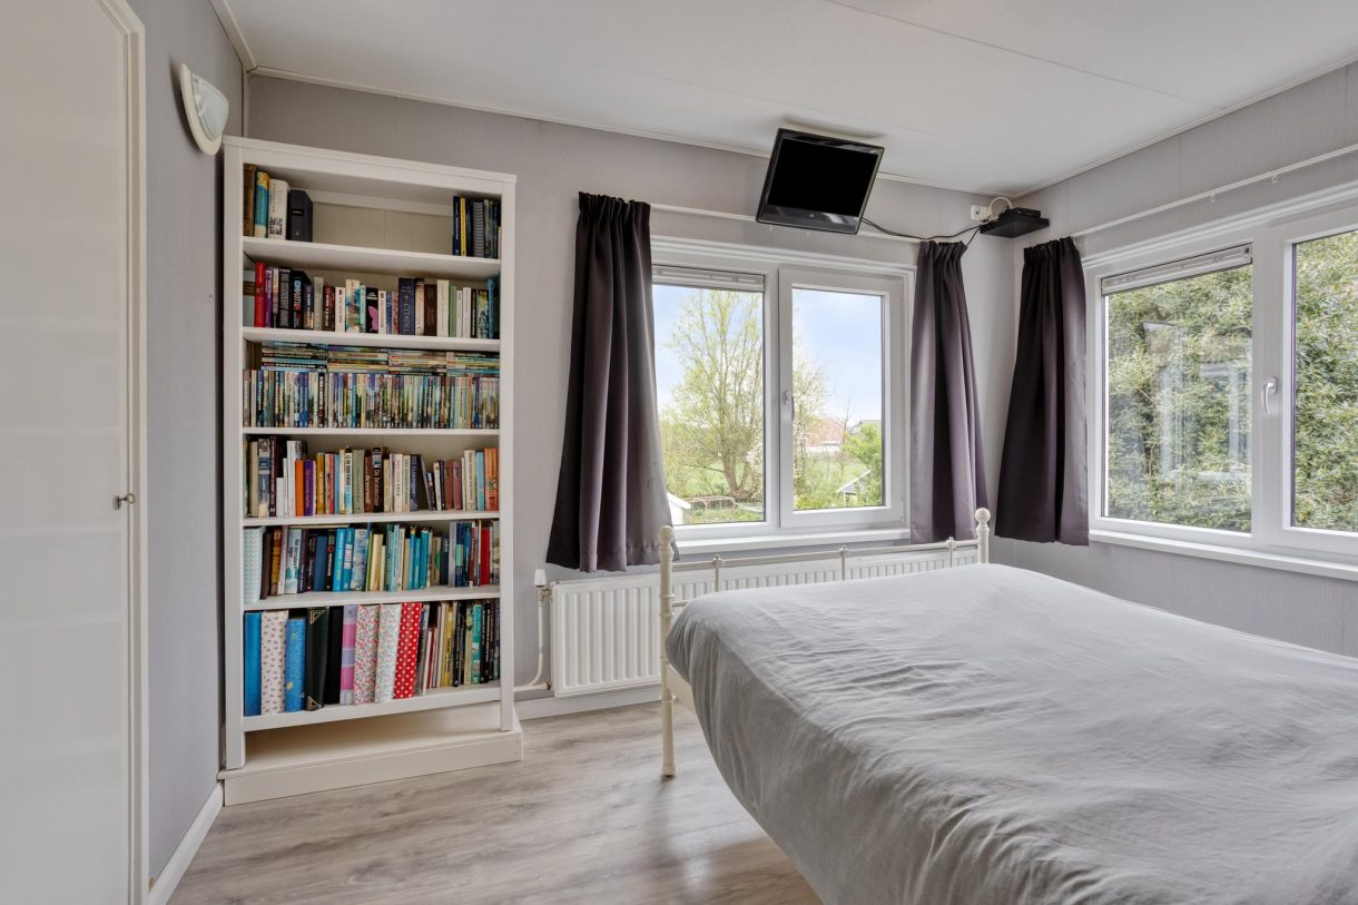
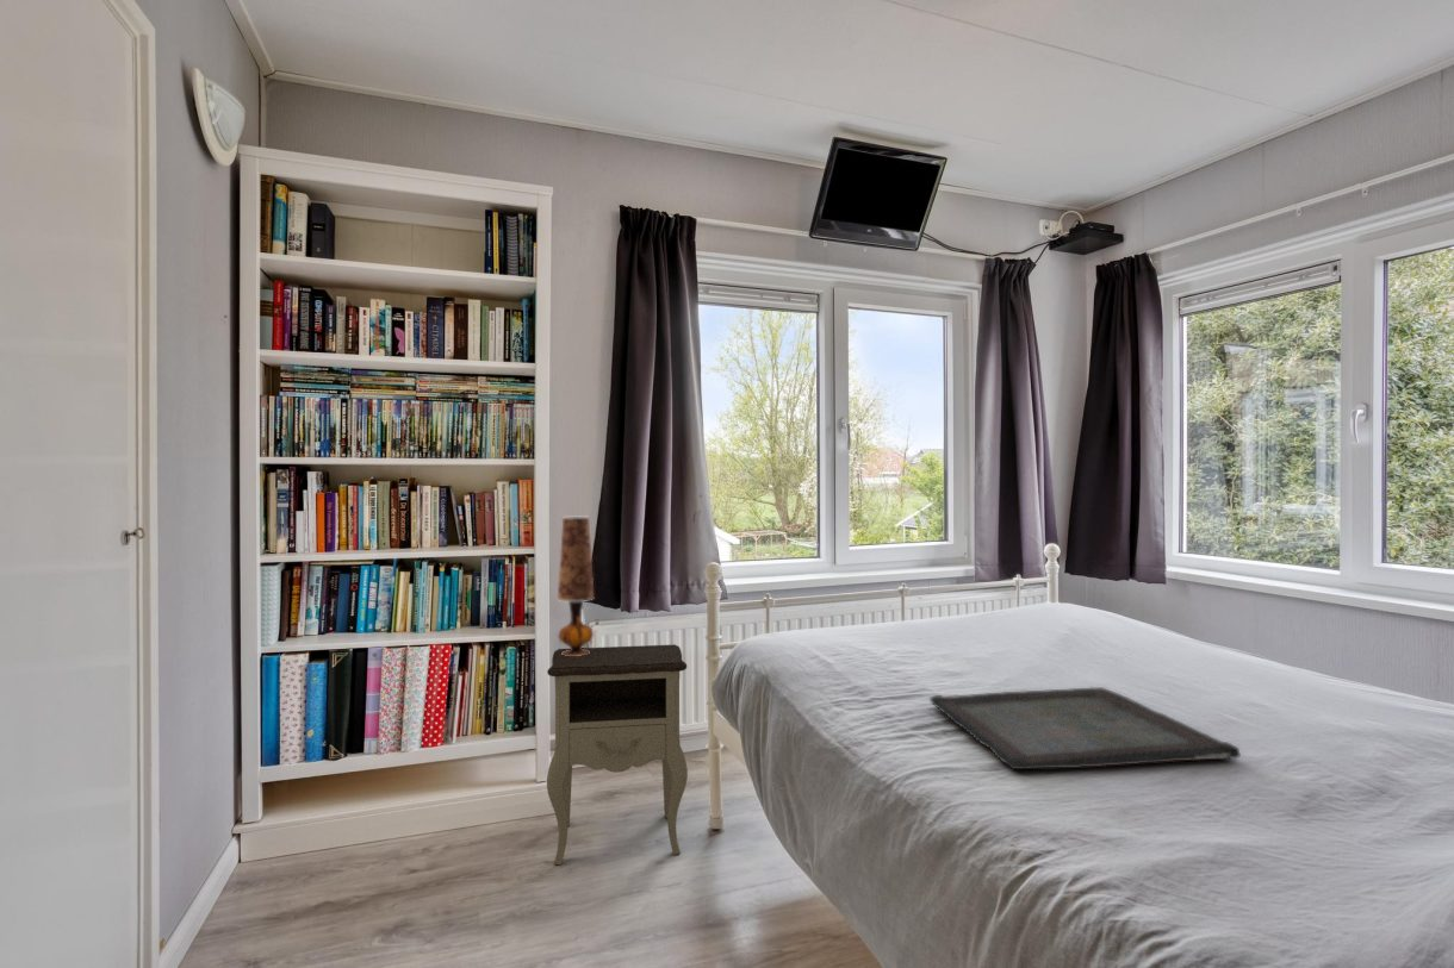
+ nightstand [546,643,689,866]
+ serving tray [928,686,1242,770]
+ table lamp [557,516,596,656]
